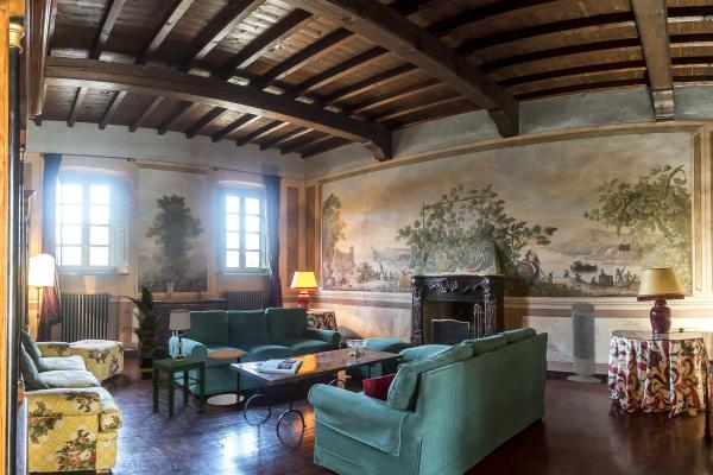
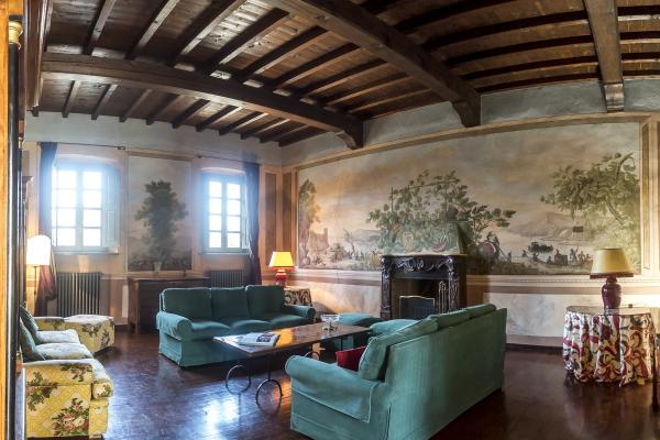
- stool [152,354,207,420]
- table lamp [169,309,191,361]
- air purifier [566,302,602,384]
- side table [206,349,245,406]
- indoor plant [118,286,170,380]
